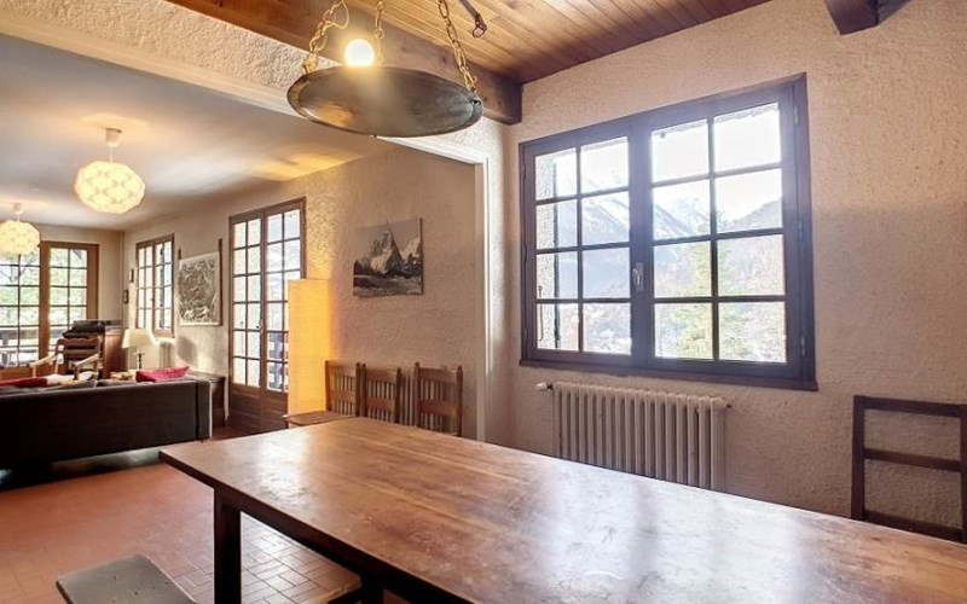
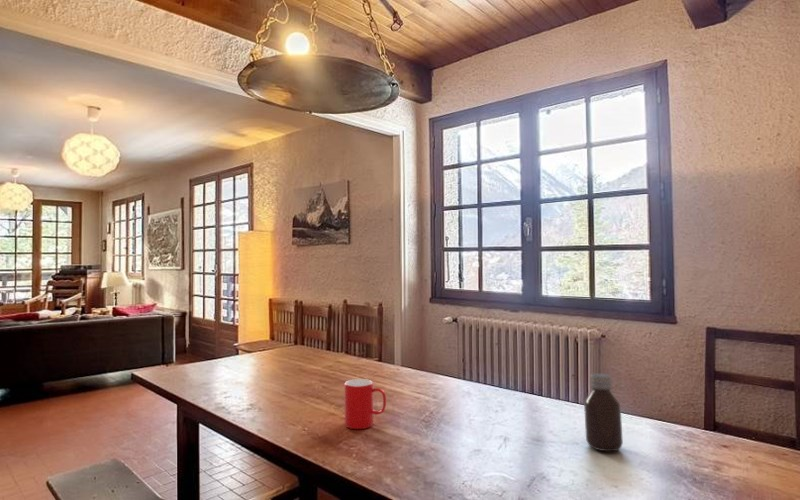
+ cup [344,378,387,430]
+ bottle [583,372,624,452]
